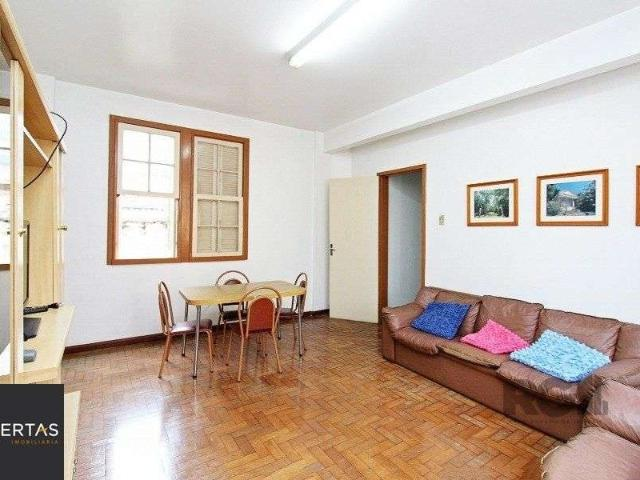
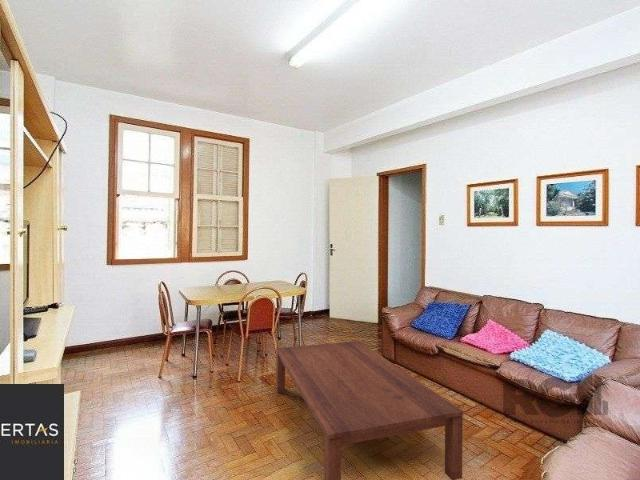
+ coffee table [275,340,464,480]
